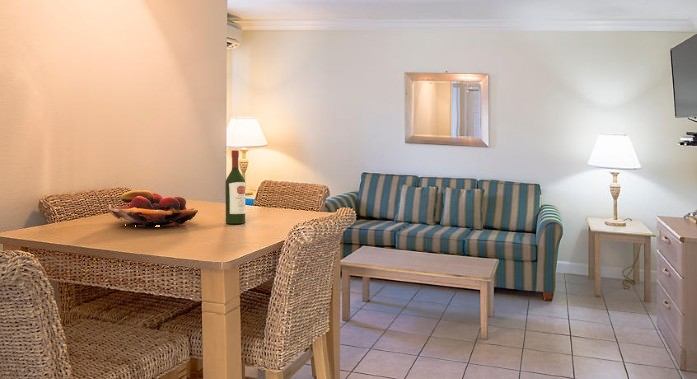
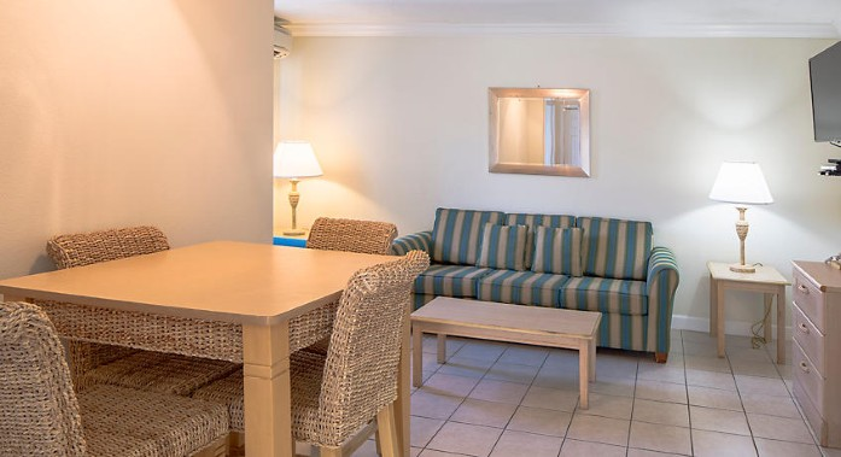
- wine bottle [224,149,246,225]
- fruit basket [107,190,199,227]
